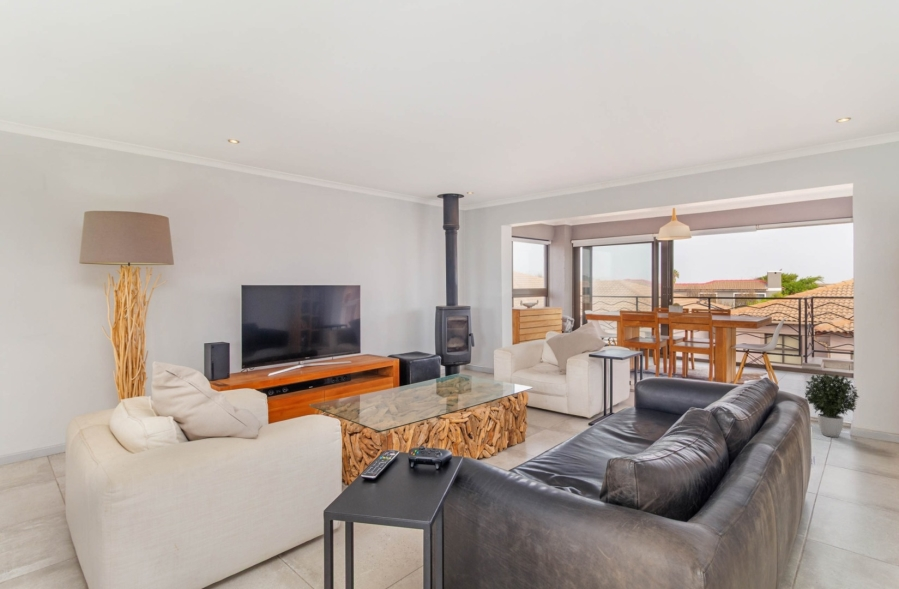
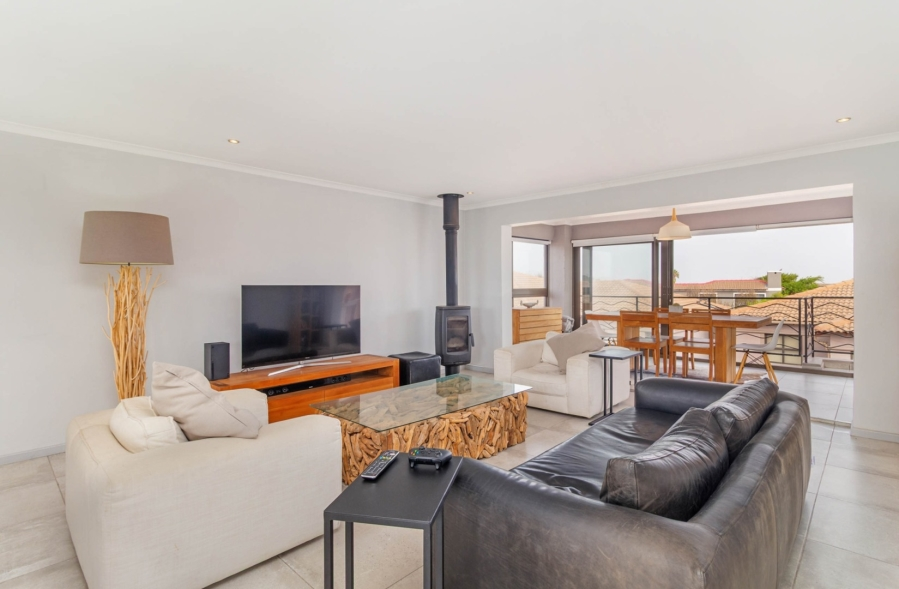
- potted plant [804,372,860,438]
